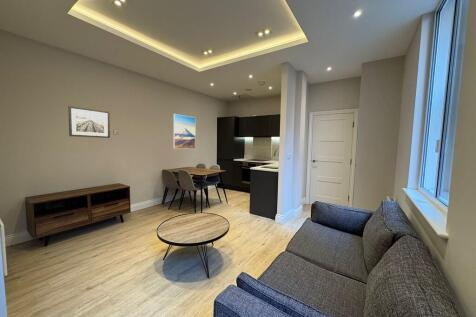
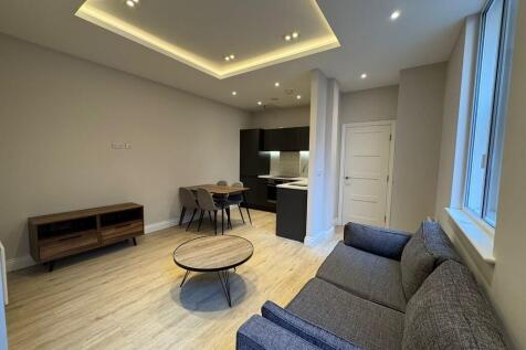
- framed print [172,113,196,150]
- wall art [67,105,111,139]
